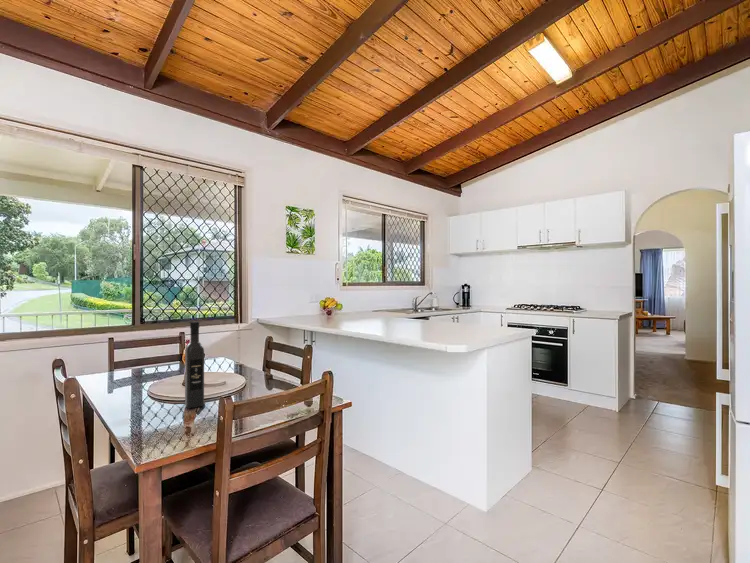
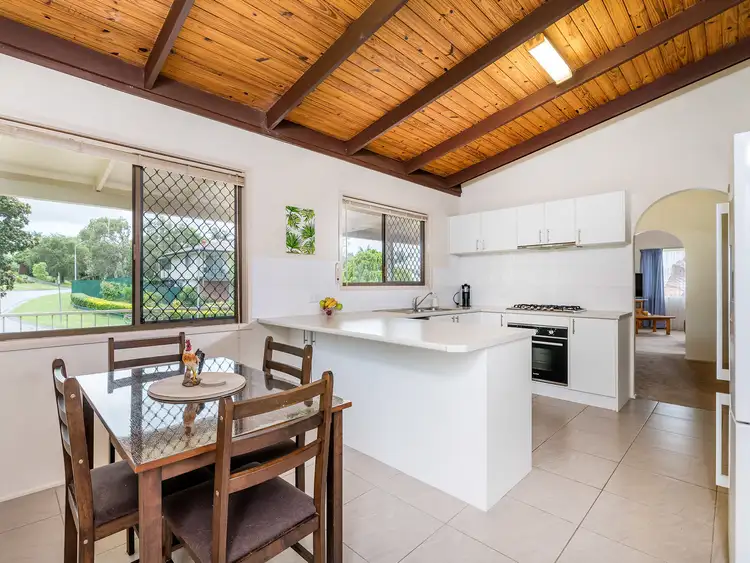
- wine bottle [184,321,205,409]
